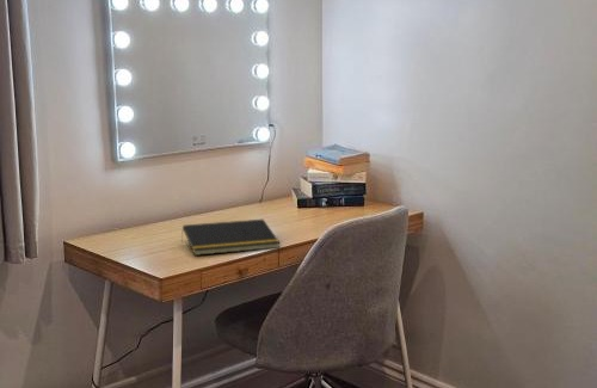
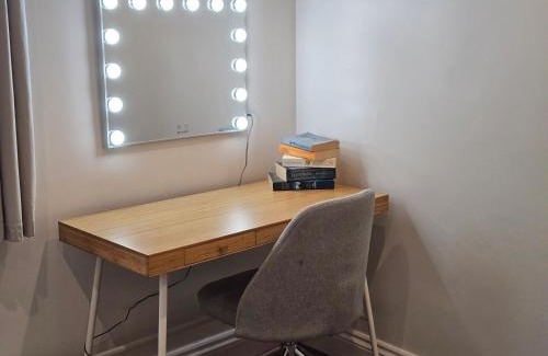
- notepad [180,218,282,257]
